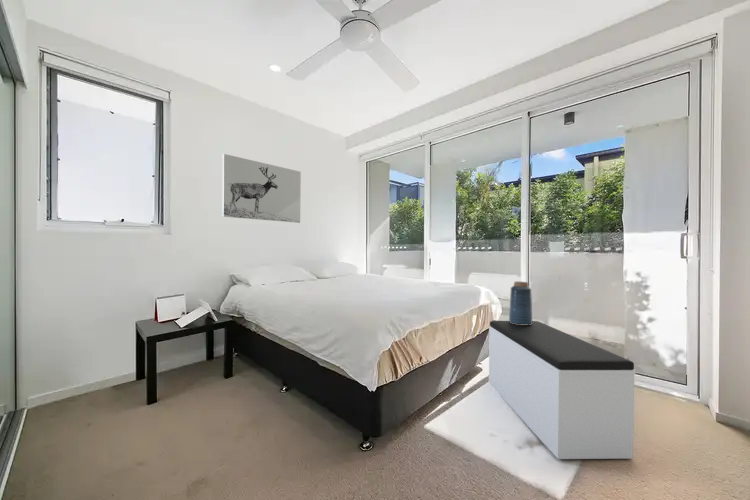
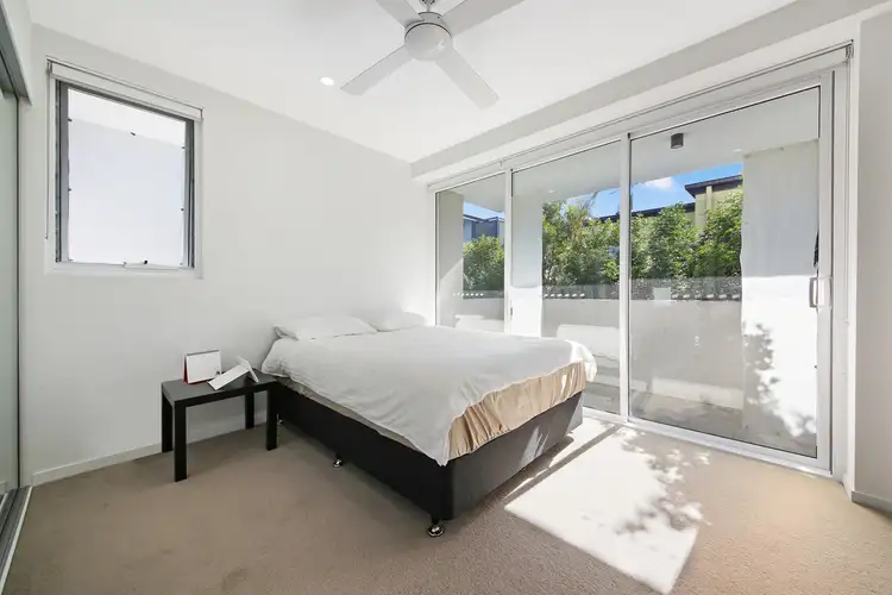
- vase [508,281,533,325]
- wall art [221,153,302,224]
- bench [488,320,637,460]
